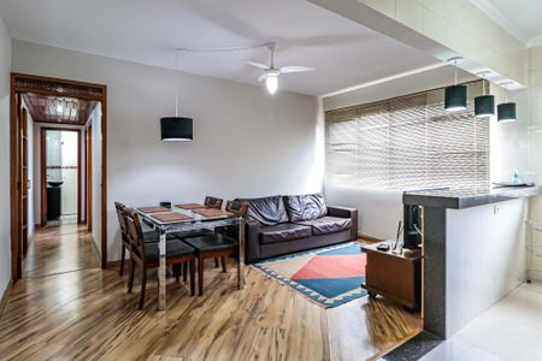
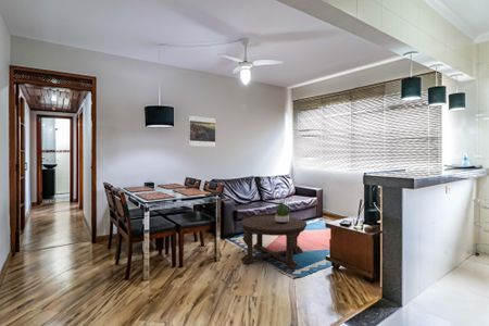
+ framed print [188,115,216,148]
+ coffee table [240,214,308,269]
+ potted plant [268,198,297,223]
